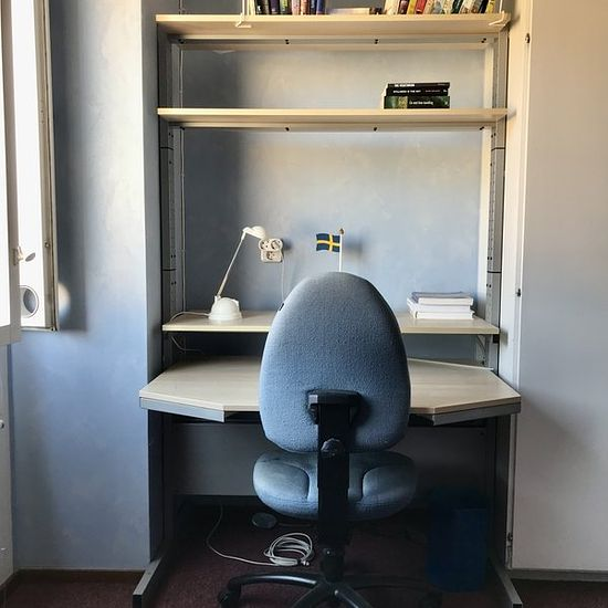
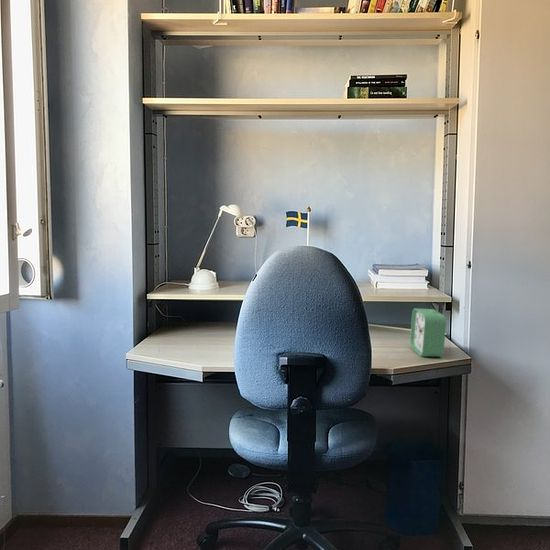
+ alarm clock [409,307,447,358]
